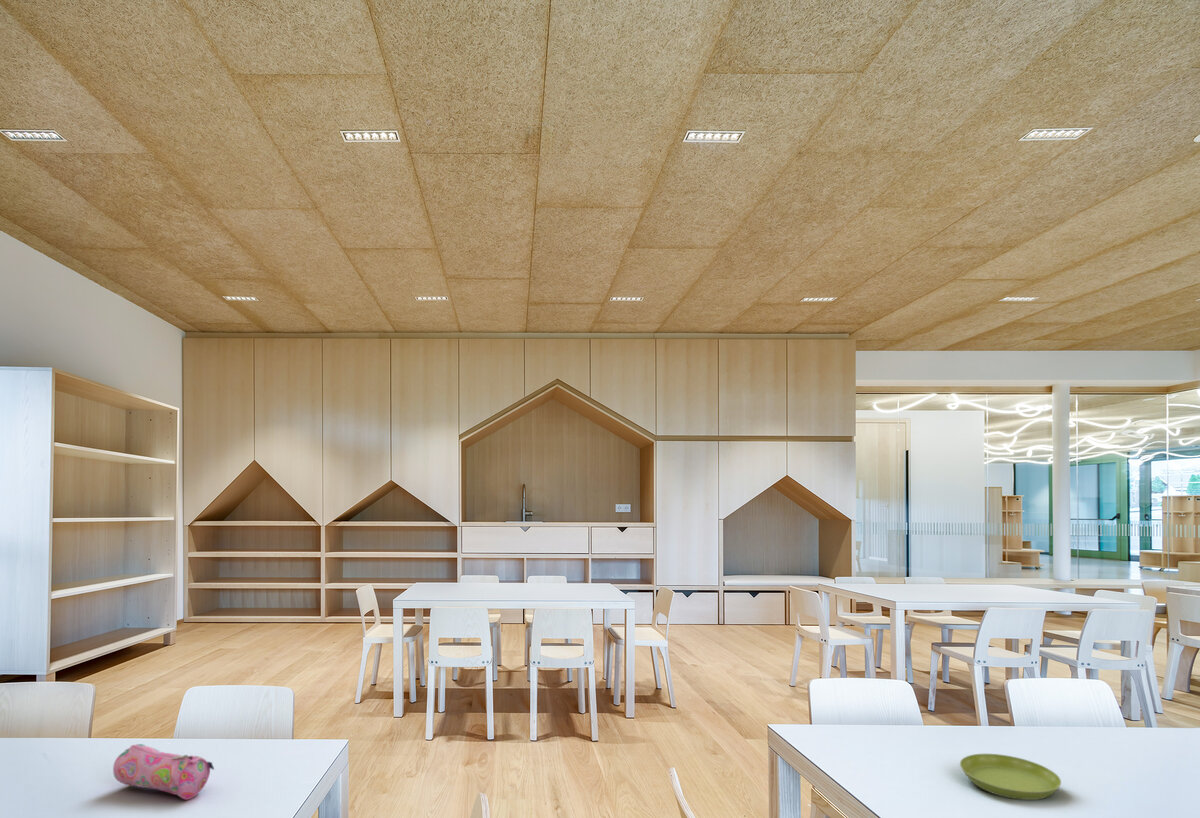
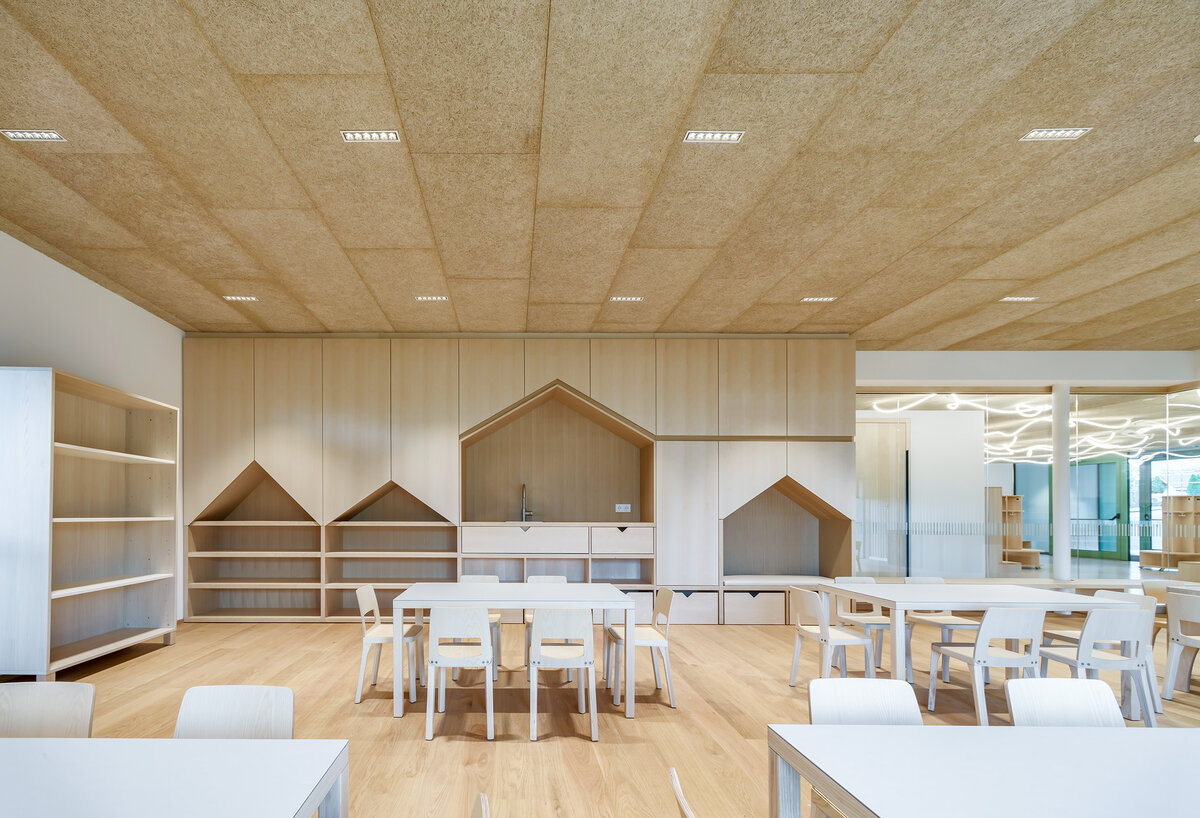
- pencil case [112,743,215,801]
- saucer [959,753,1062,801]
